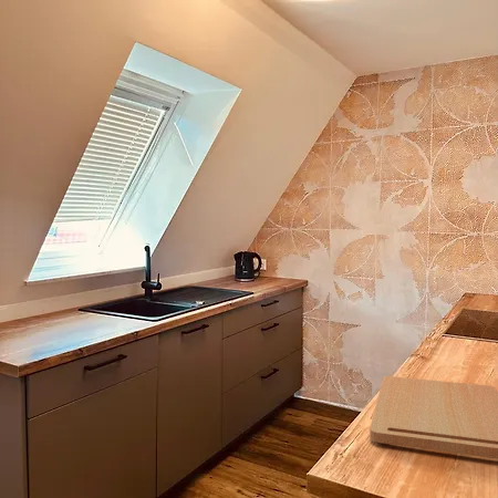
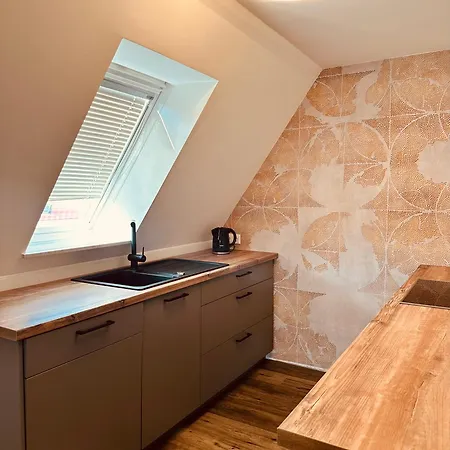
- cutting board [369,375,498,459]
